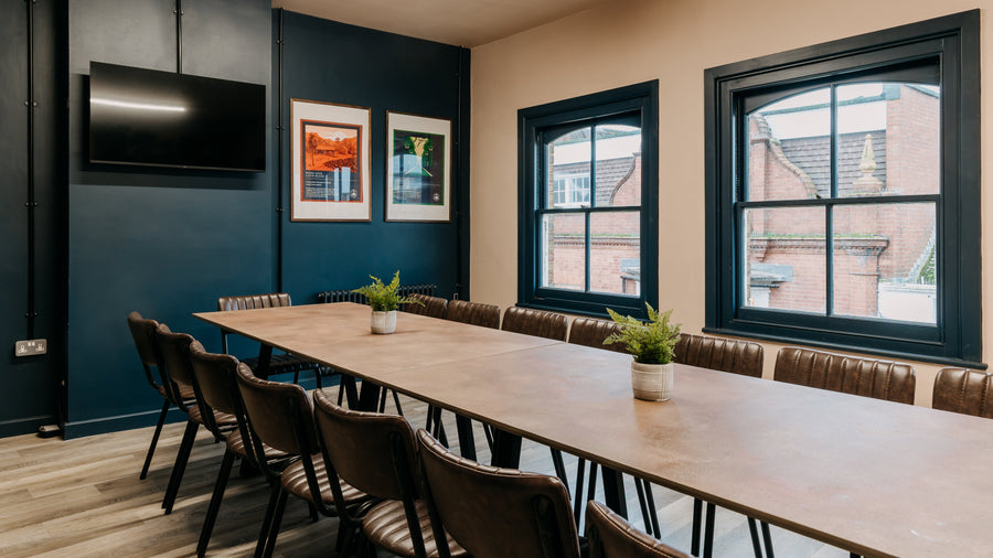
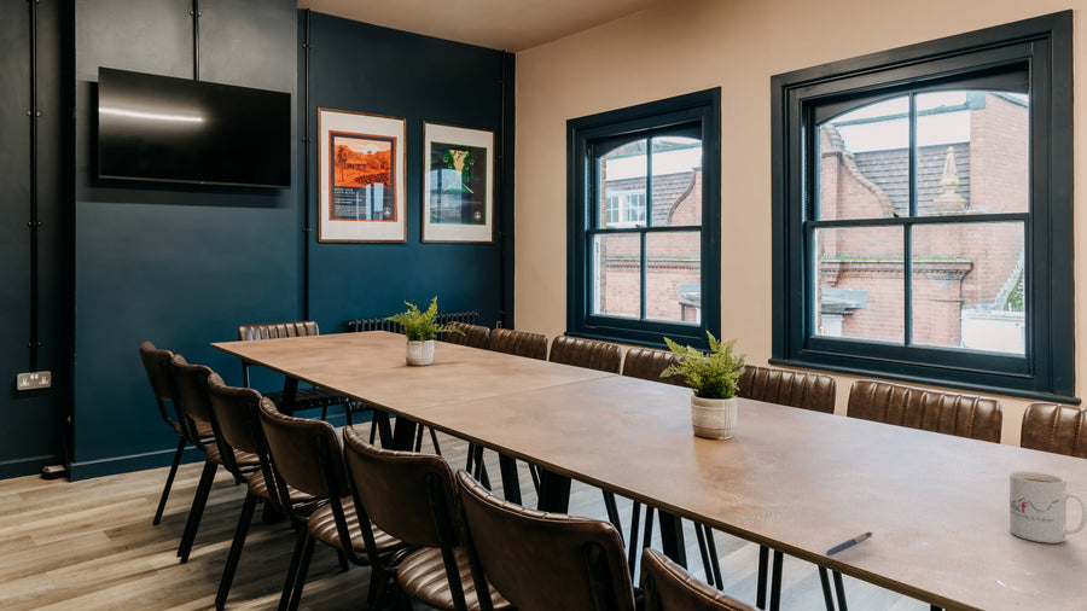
+ pen [825,530,874,557]
+ mug [1008,471,1087,545]
